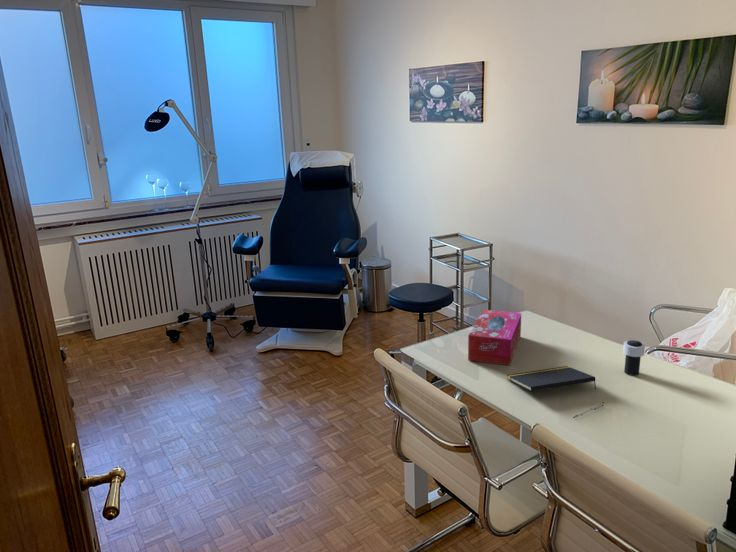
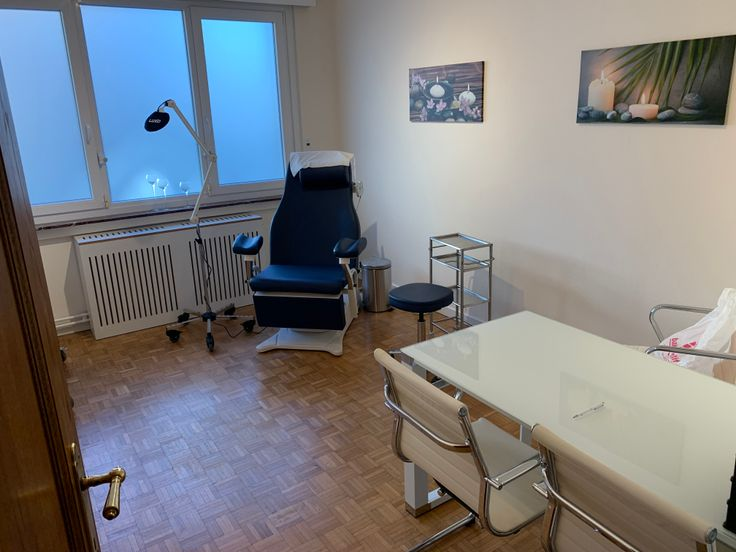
- tissue box [467,309,522,366]
- notepad [506,365,597,392]
- cup [622,339,646,376]
